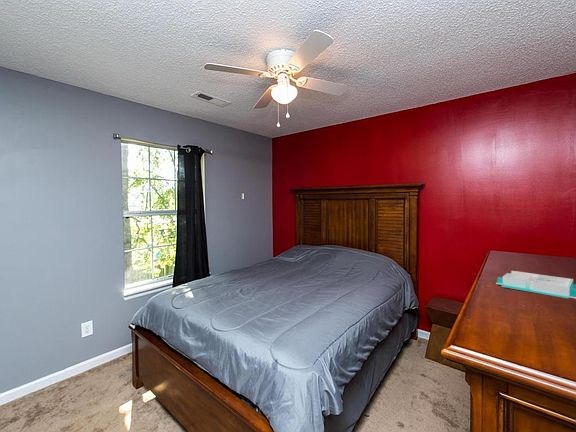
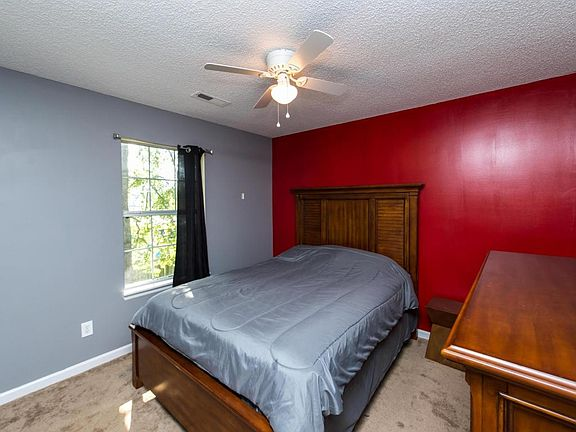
- architectural model [495,270,576,300]
